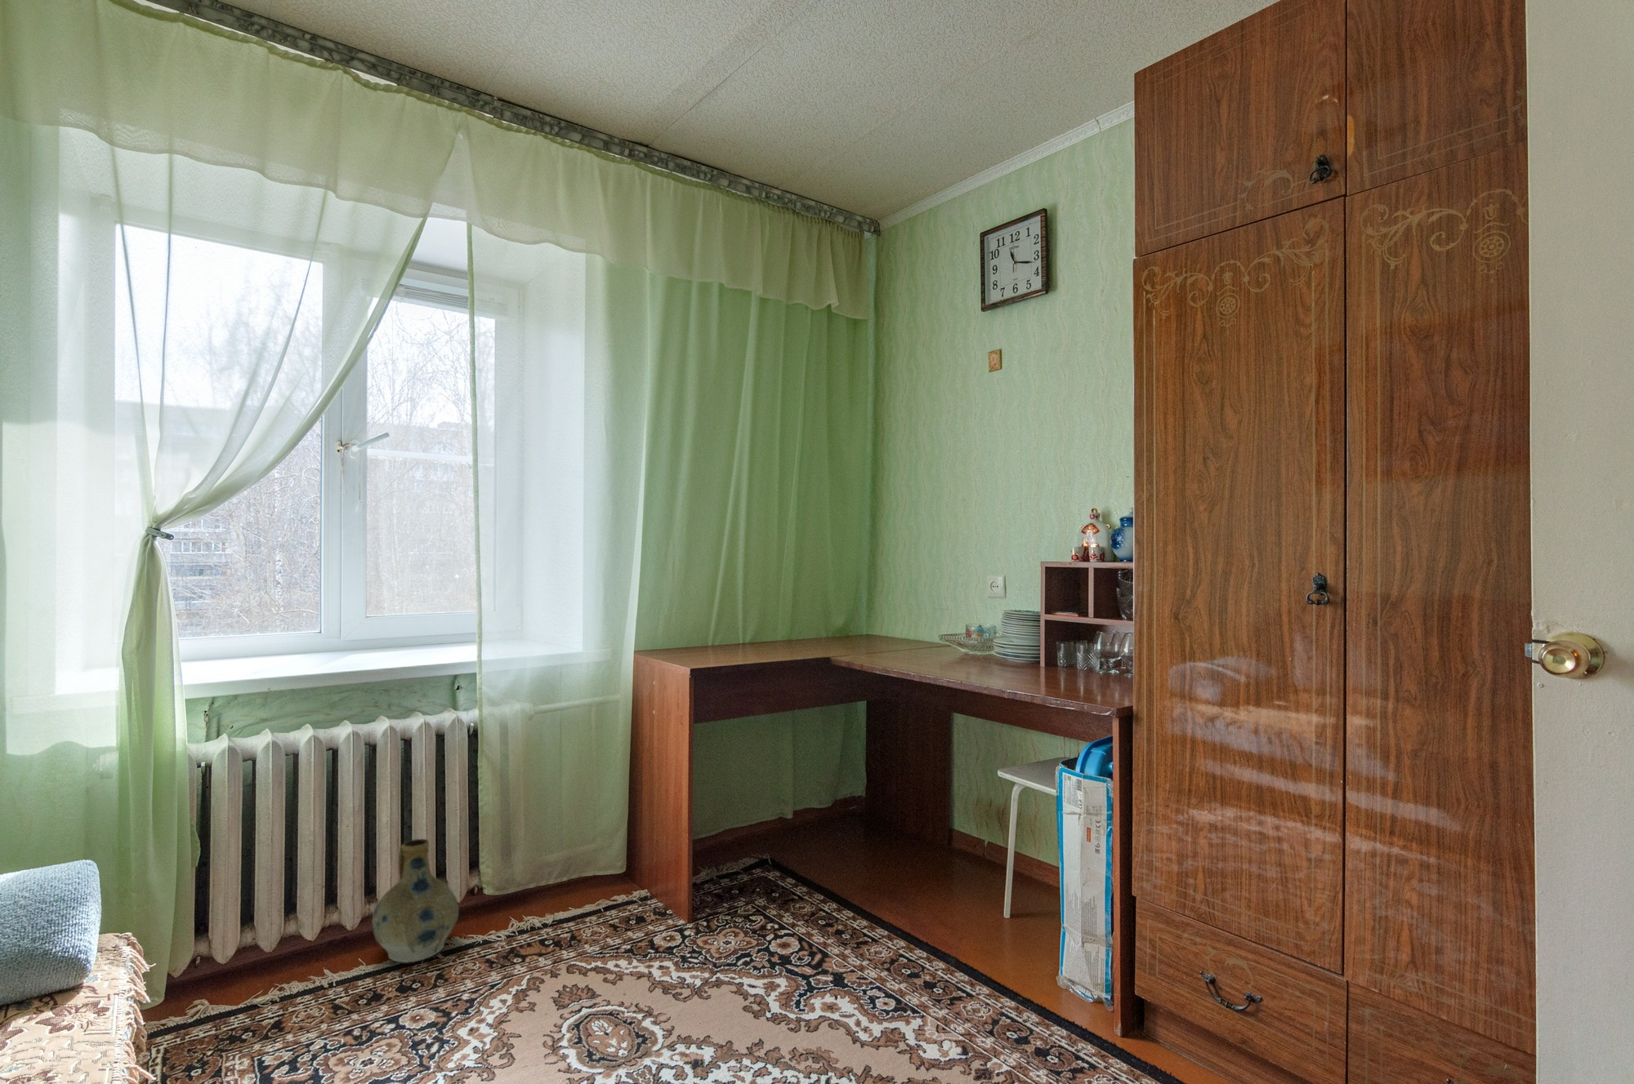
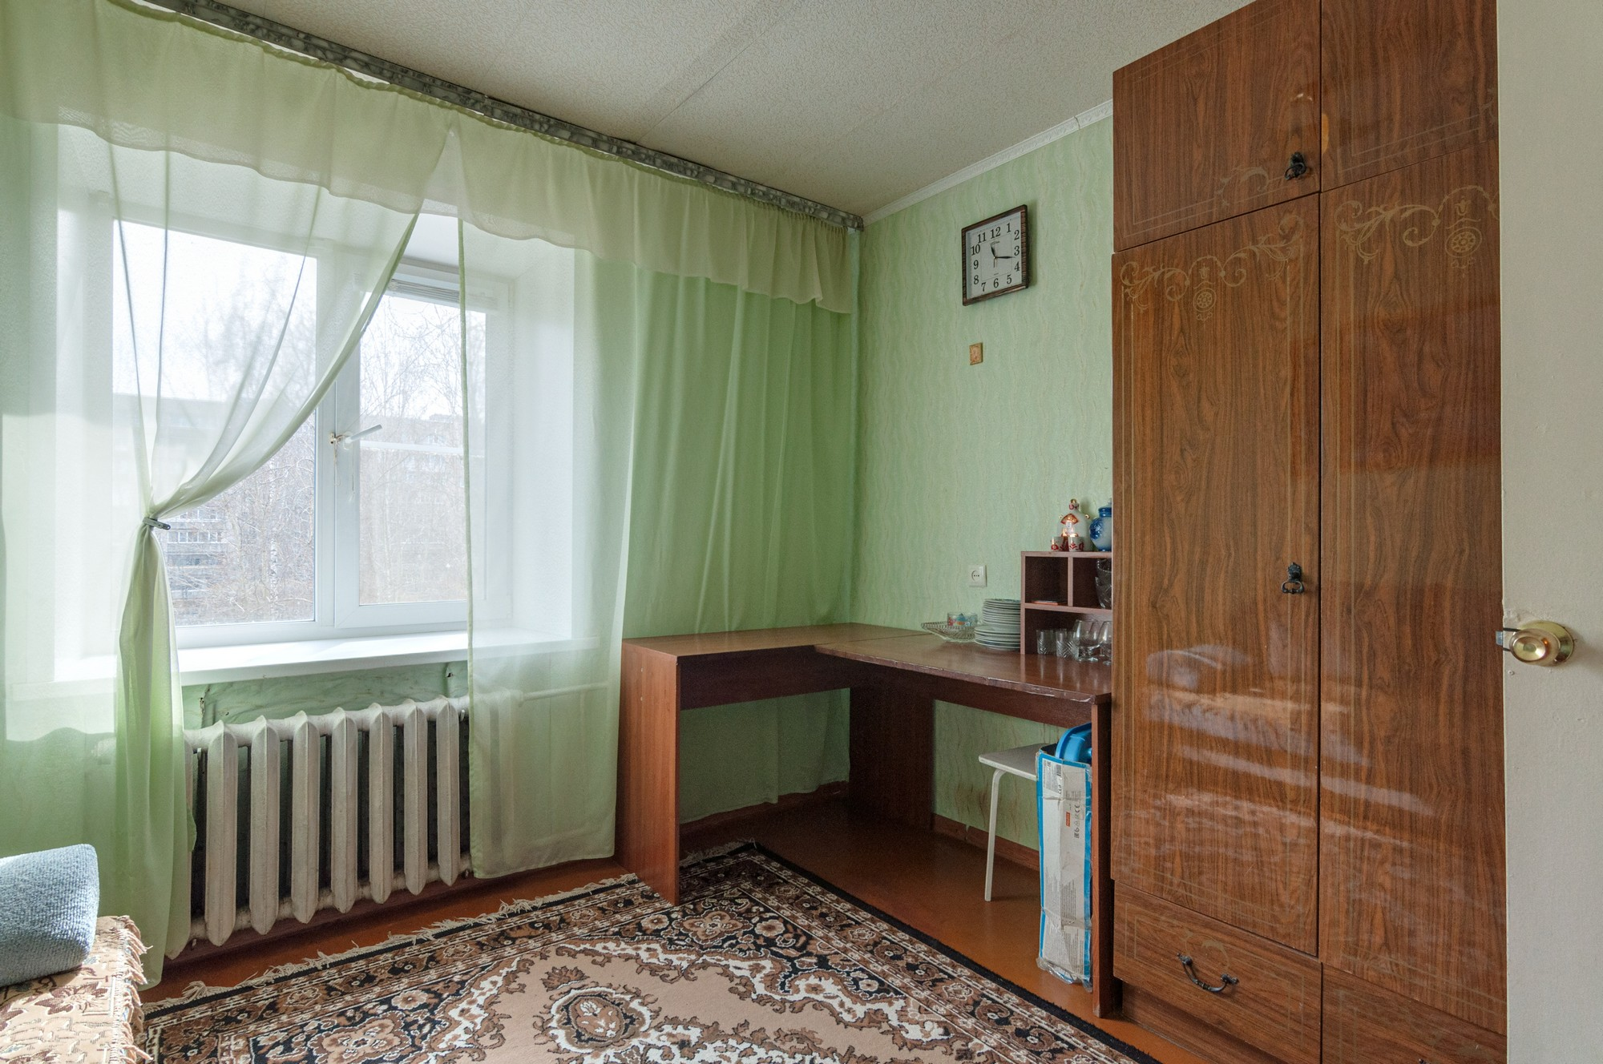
- ceramic jug [370,838,460,963]
